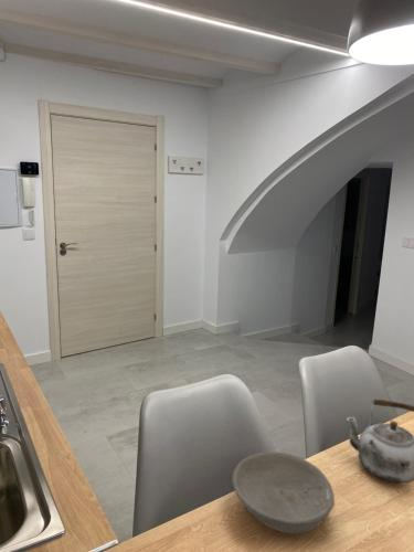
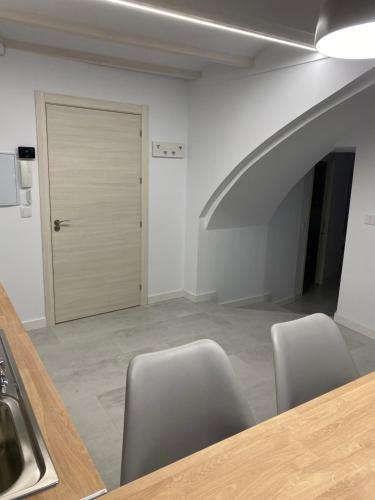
- bowl [231,450,336,535]
- kettle [346,396,414,484]
